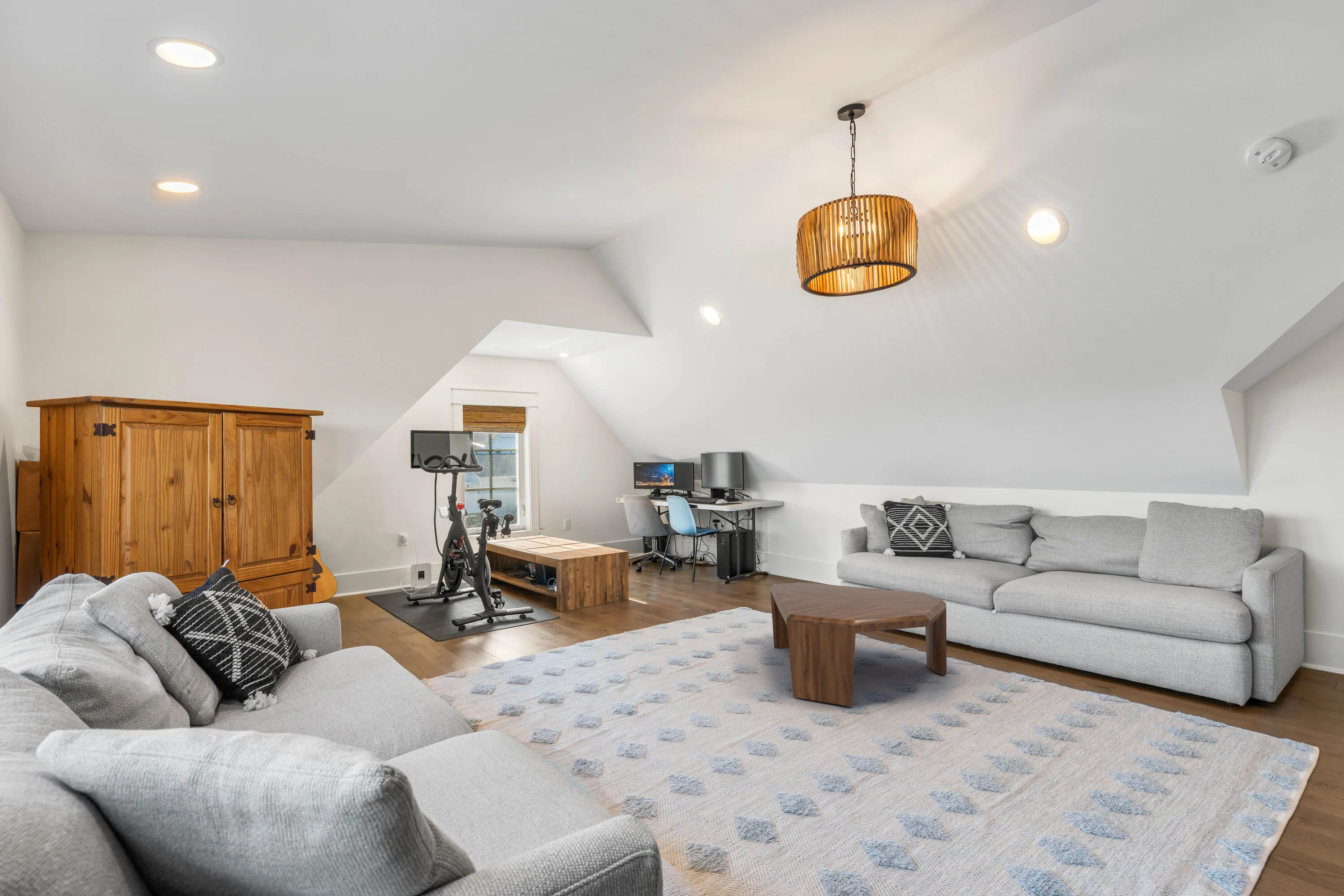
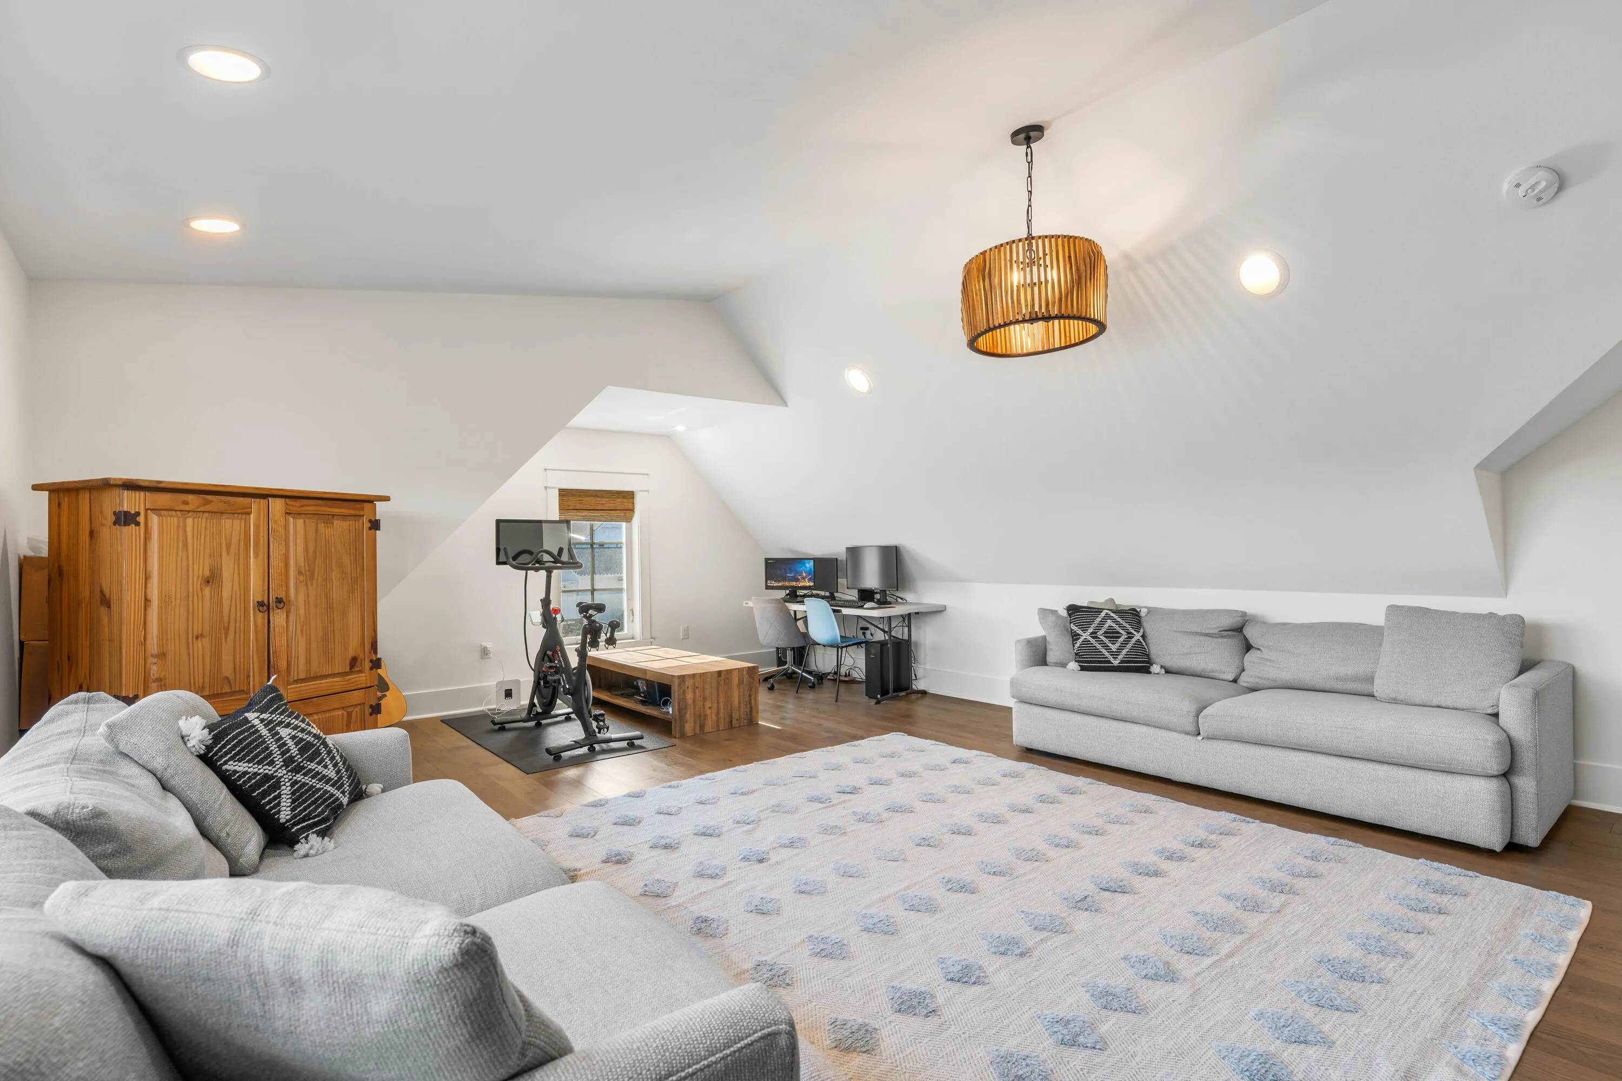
- coffee table [770,582,947,707]
